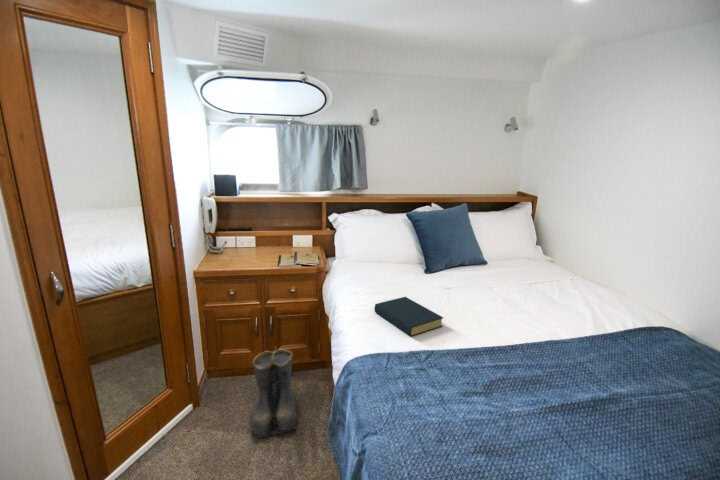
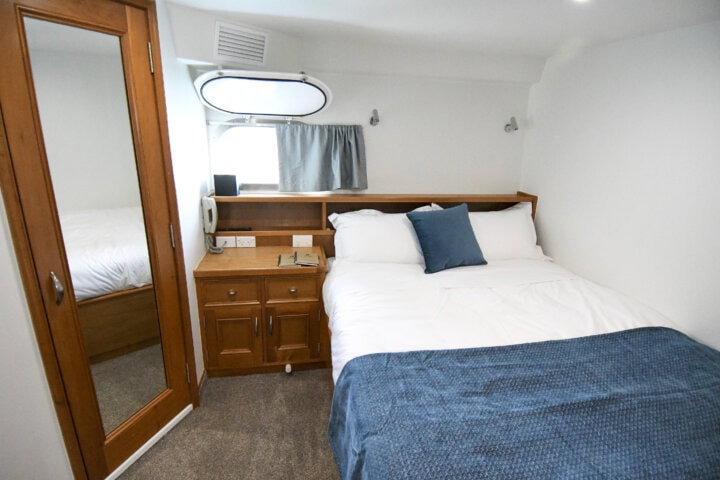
- boots [251,348,298,439]
- hardback book [374,296,444,337]
